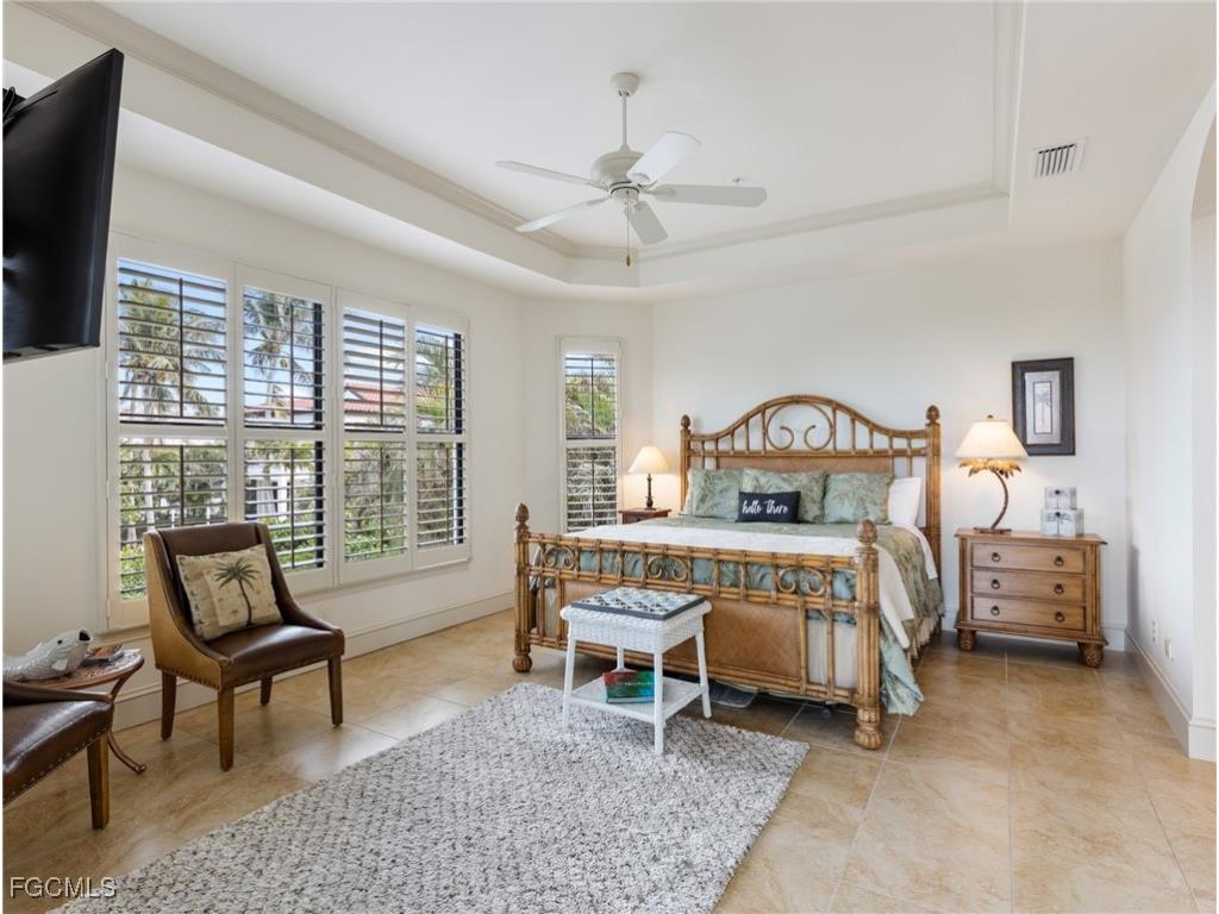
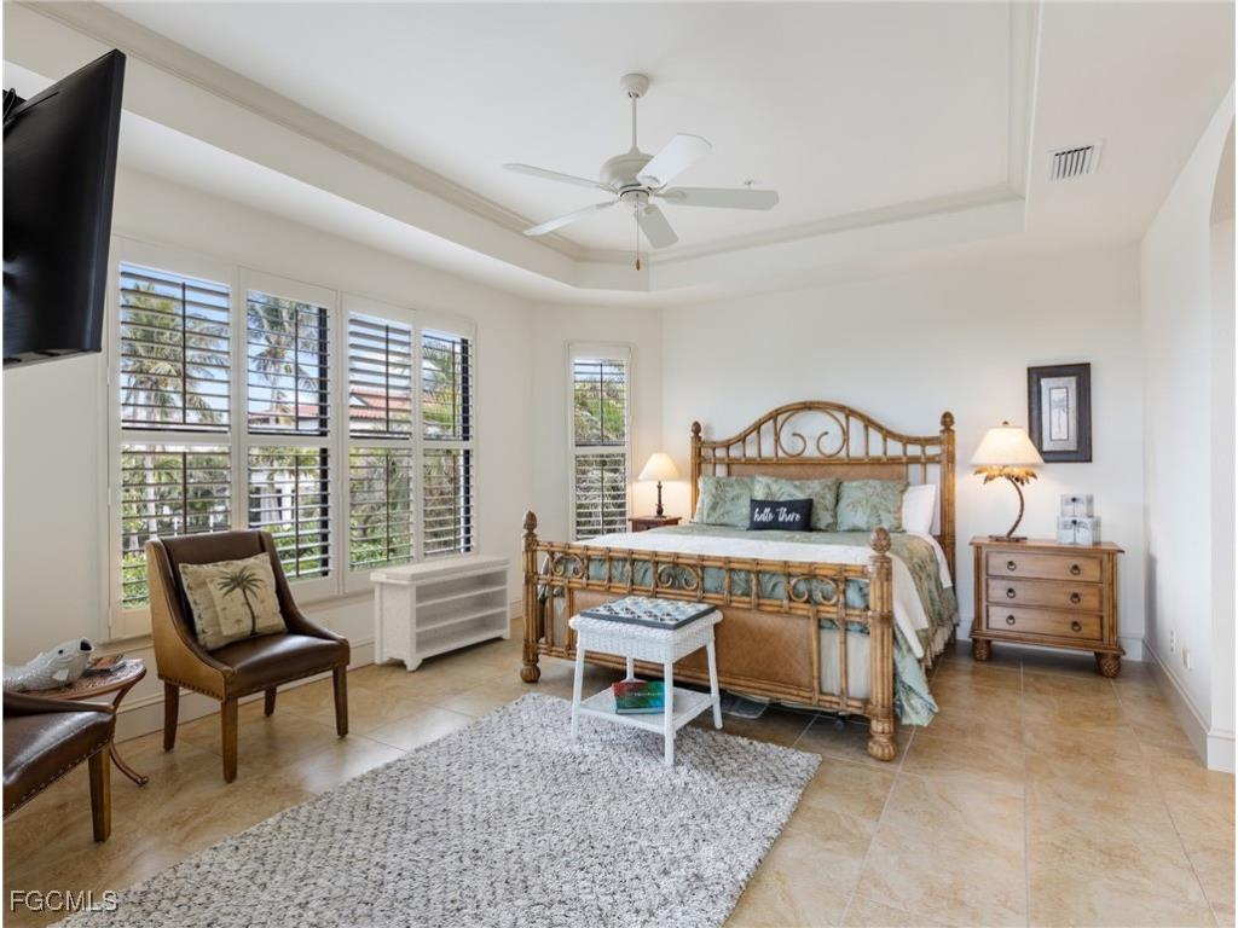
+ bench [369,553,516,672]
